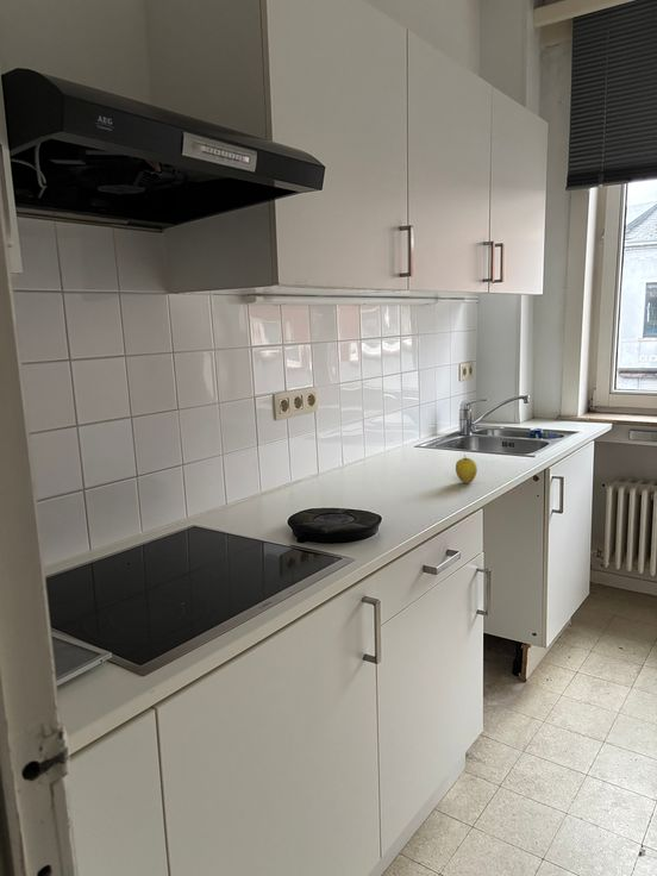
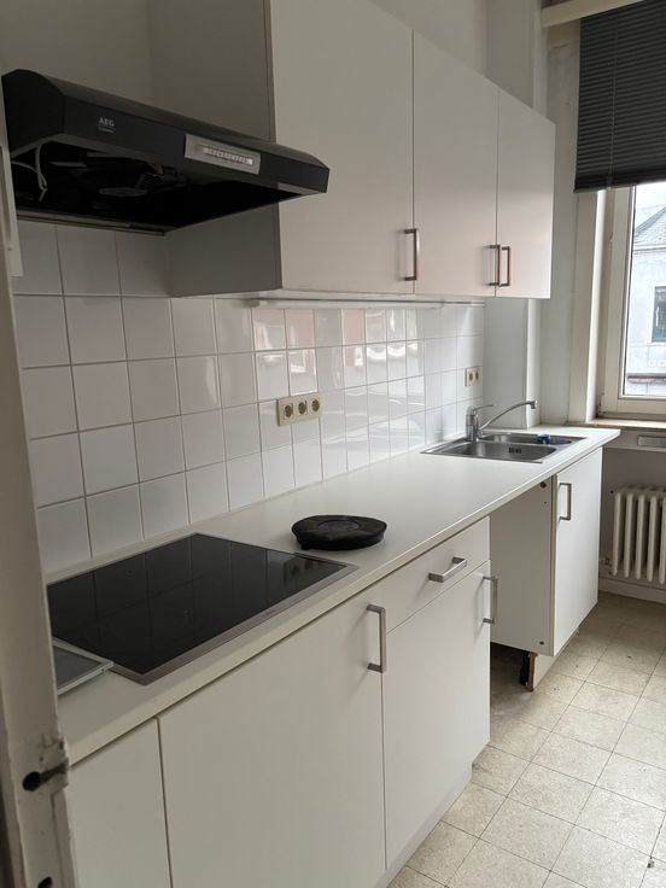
- apple [455,455,478,484]
